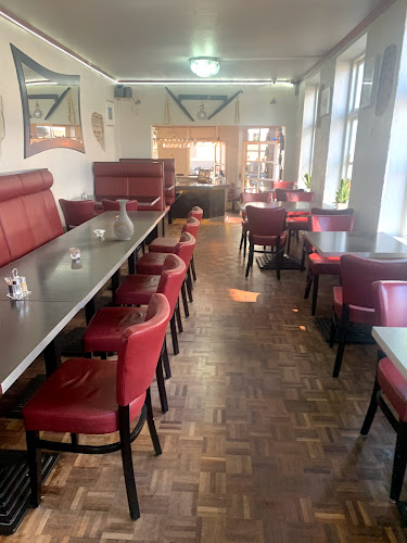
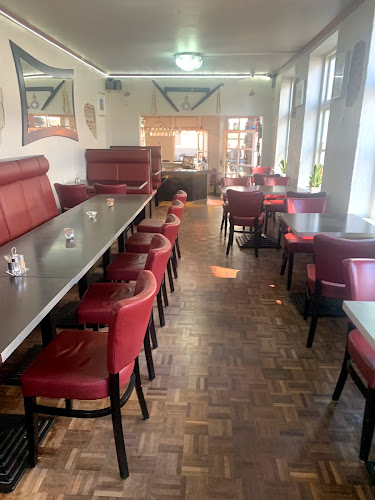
- vase [113,199,135,241]
